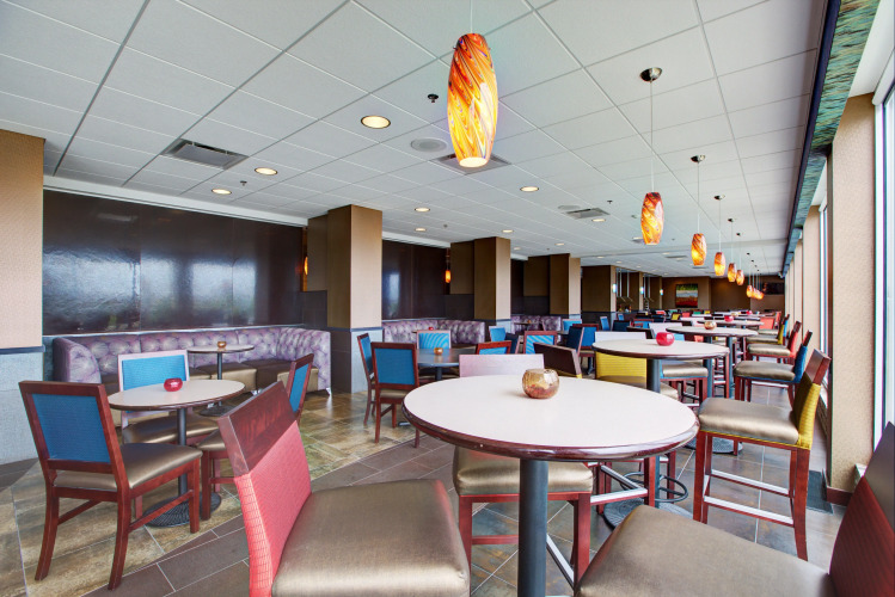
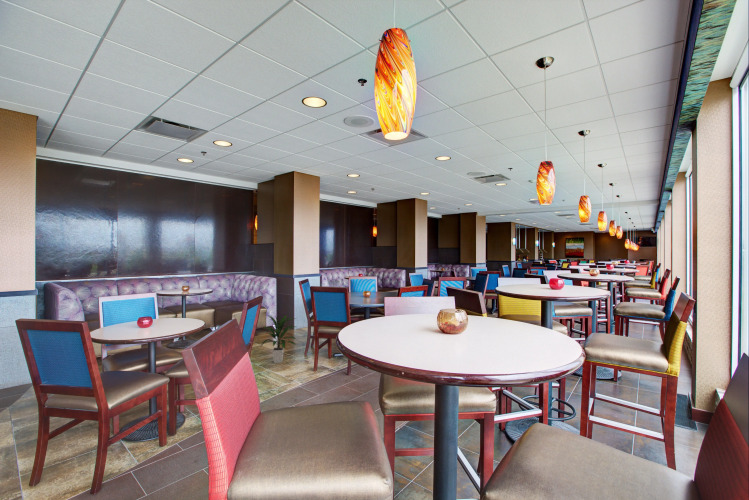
+ indoor plant [260,314,297,364]
